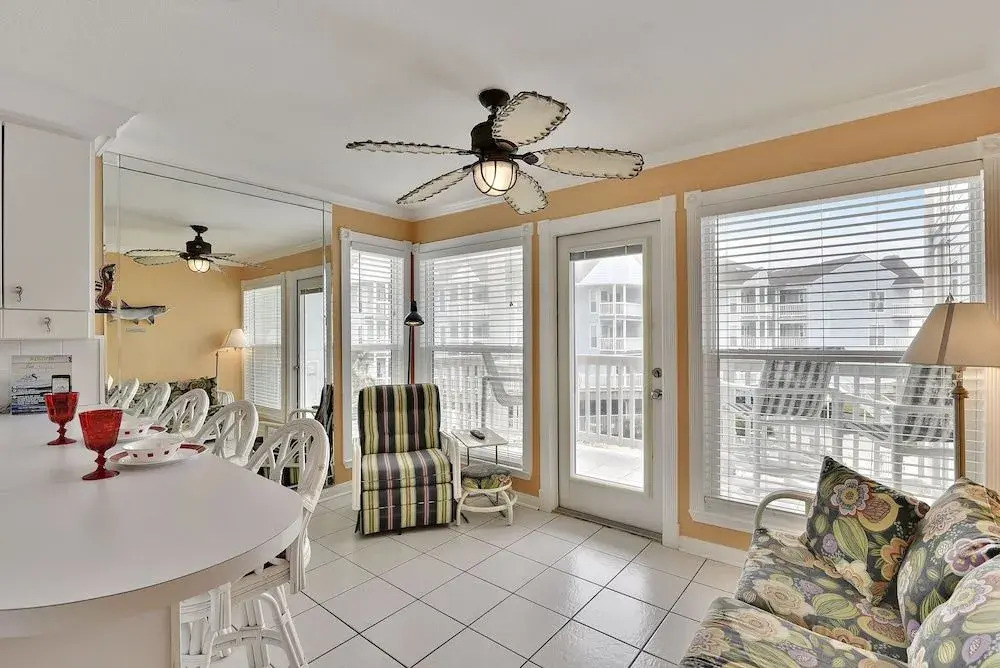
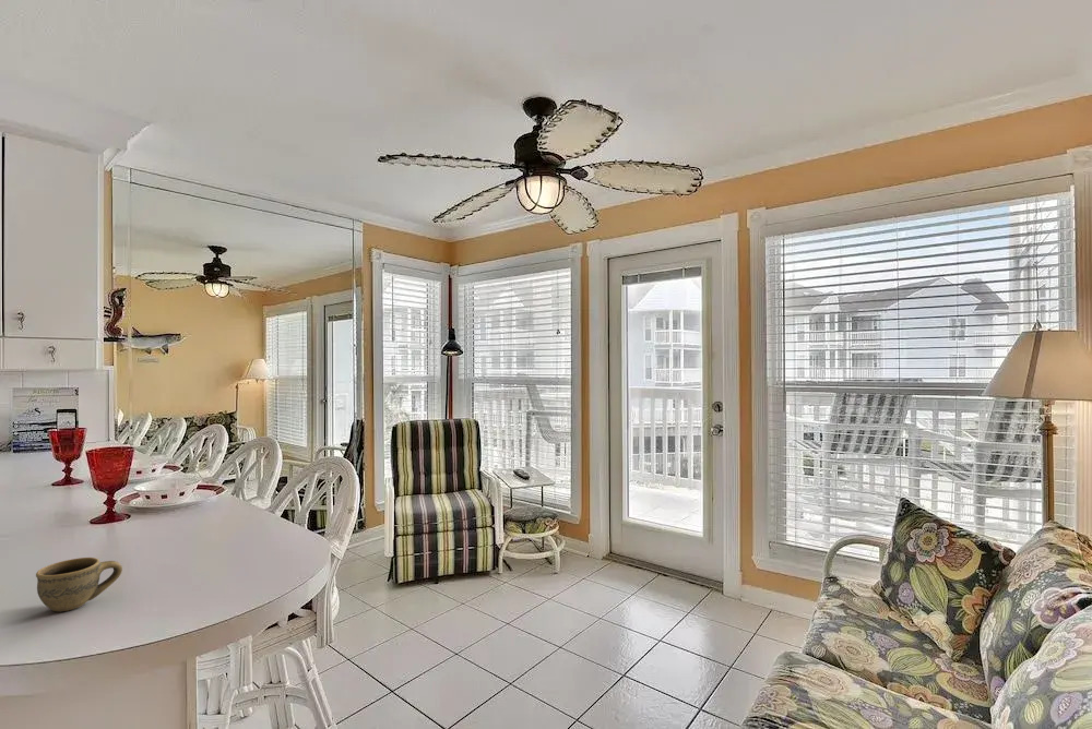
+ cup [35,557,123,612]
